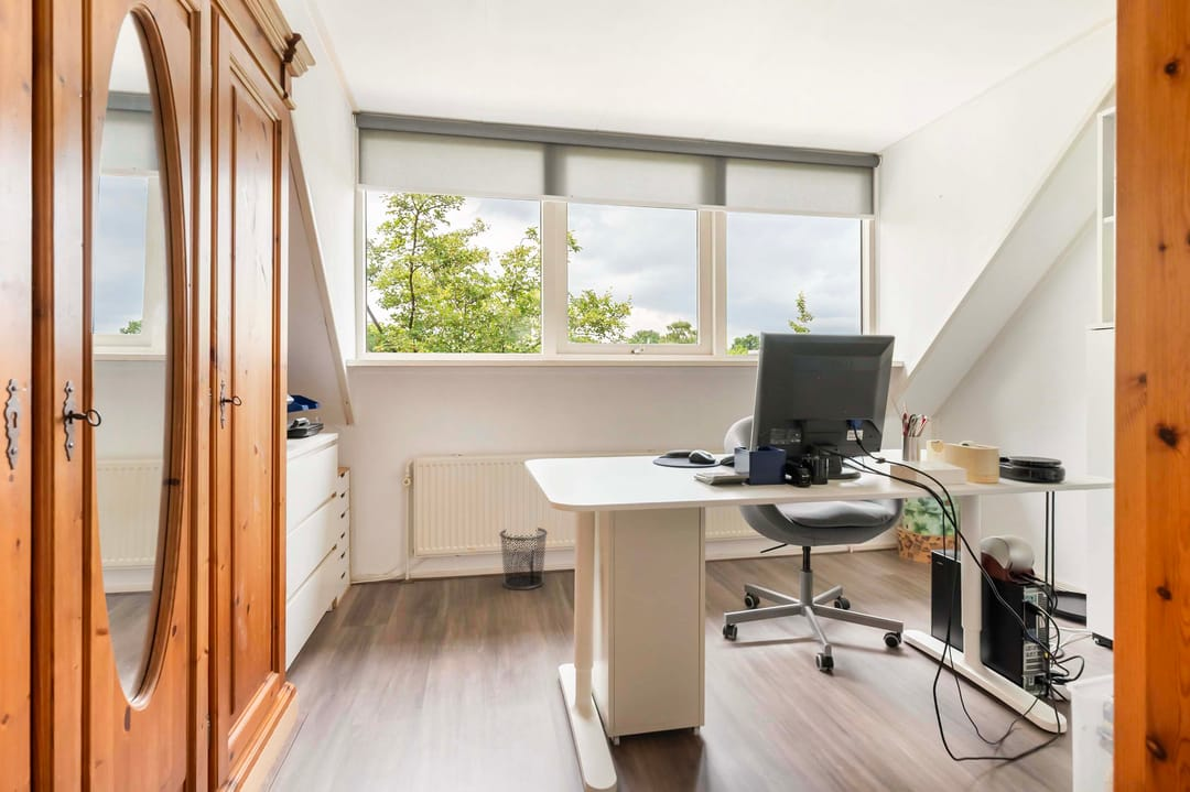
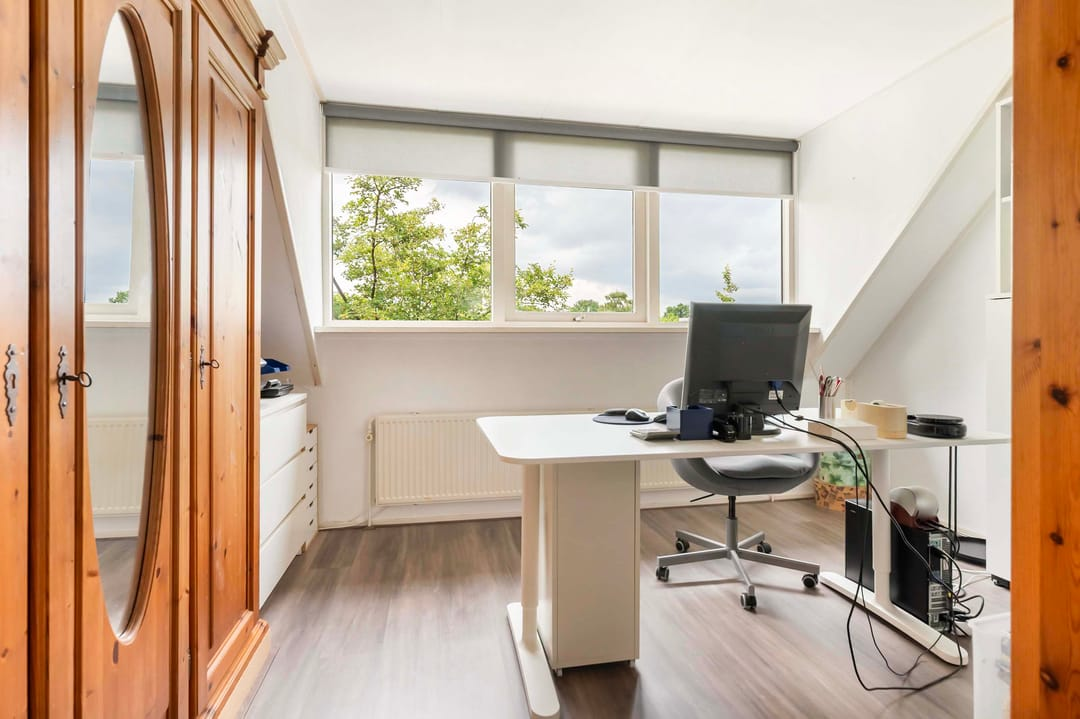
- waste bin [498,527,549,590]
